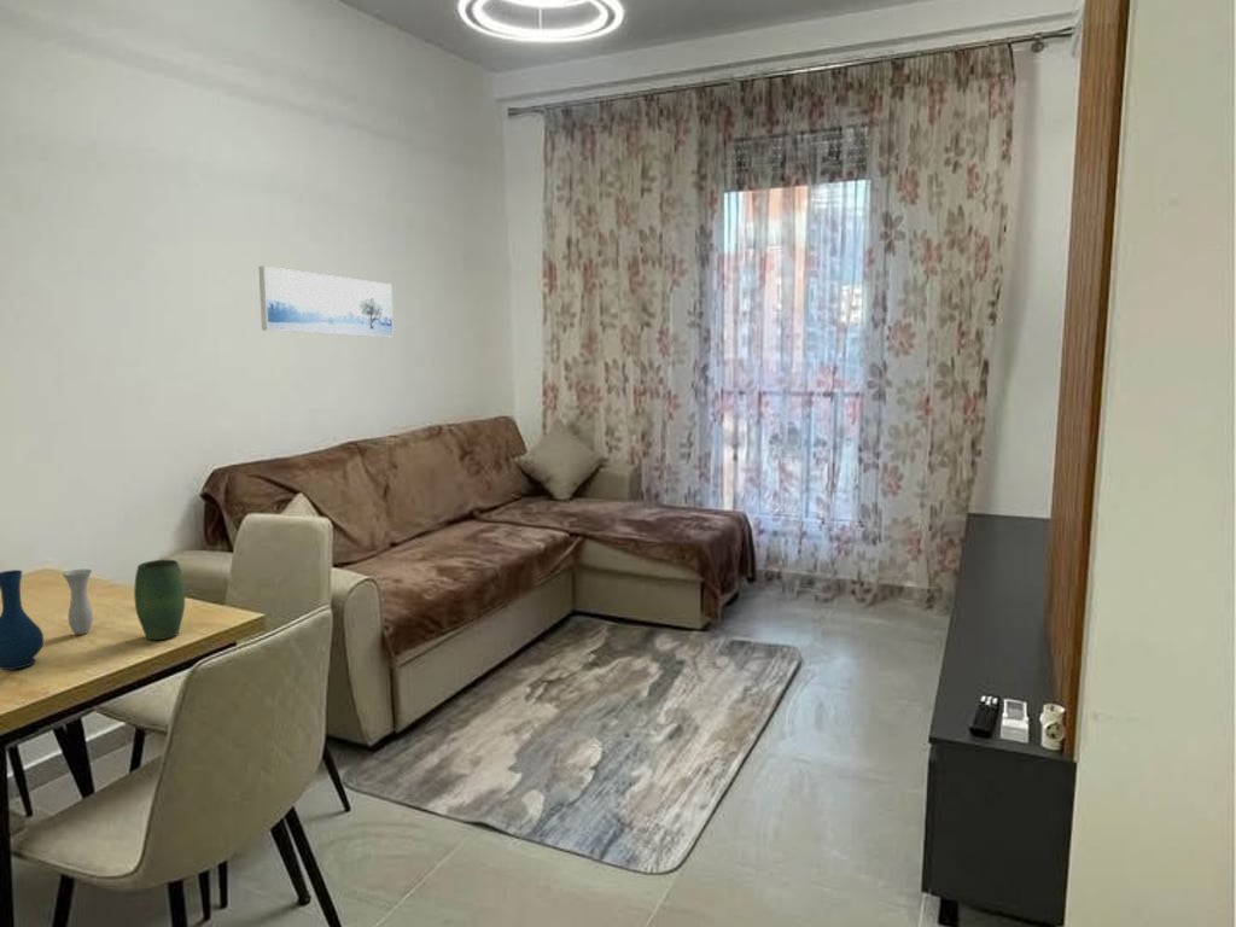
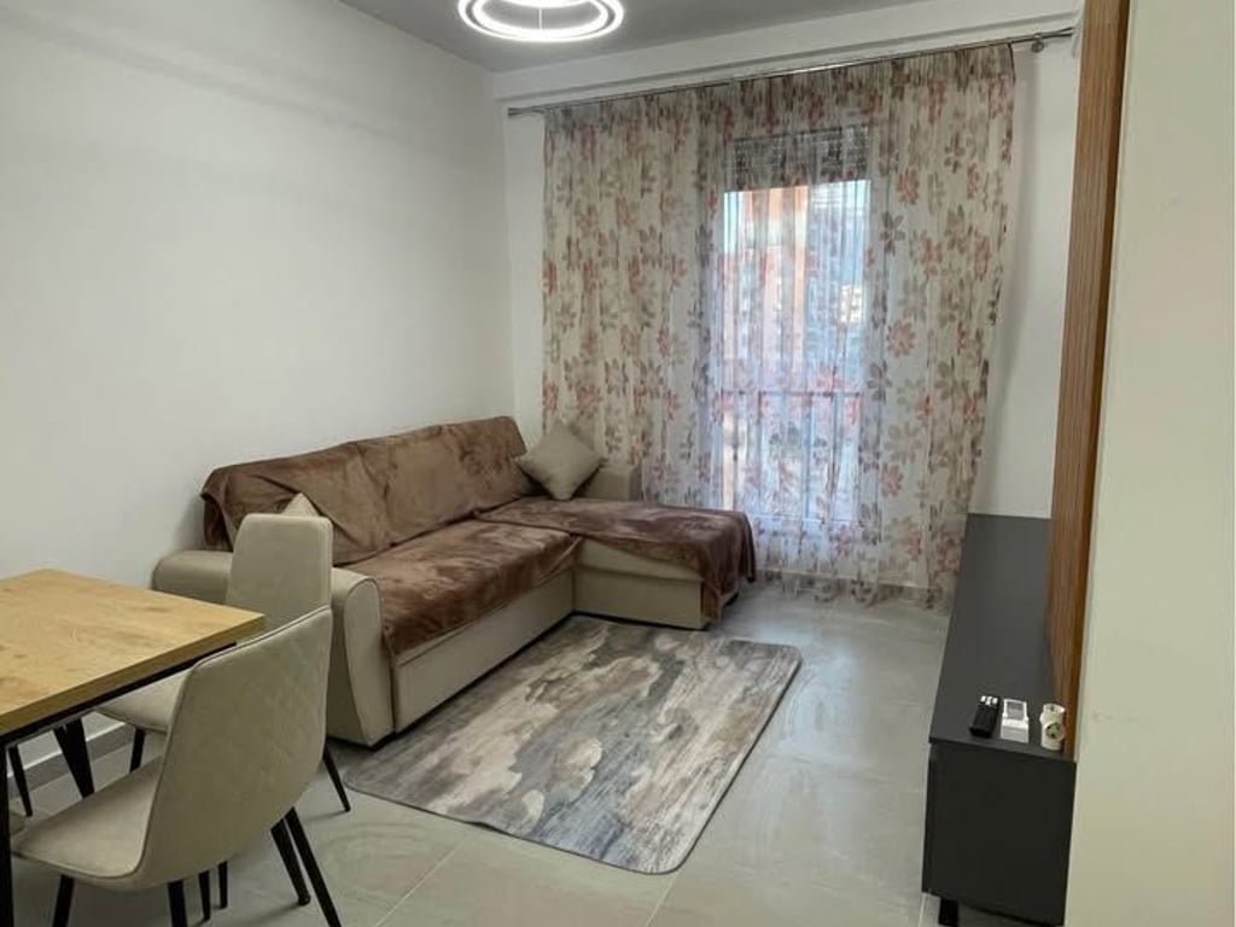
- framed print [258,266,395,338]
- vase [0,559,186,671]
